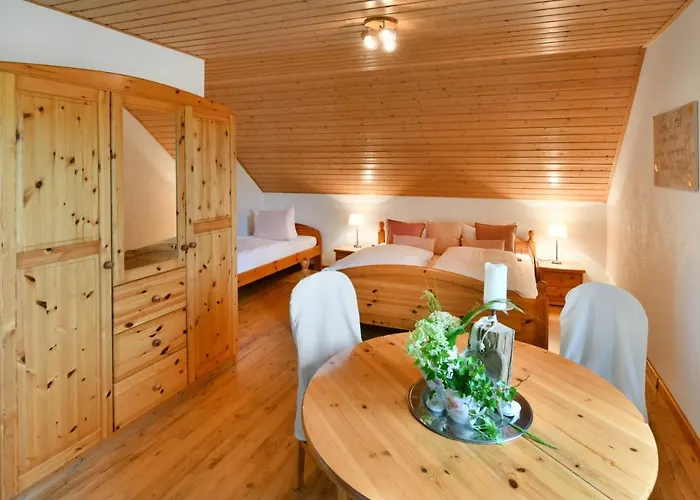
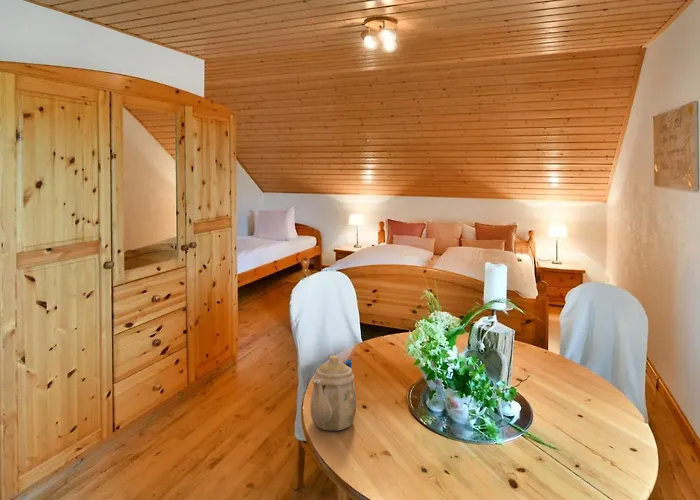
+ teapot [310,355,357,432]
